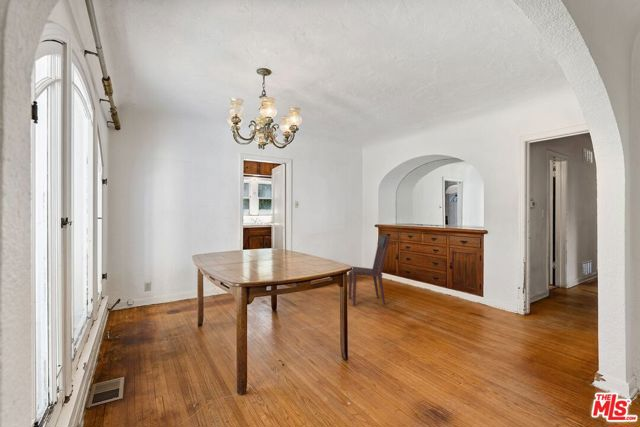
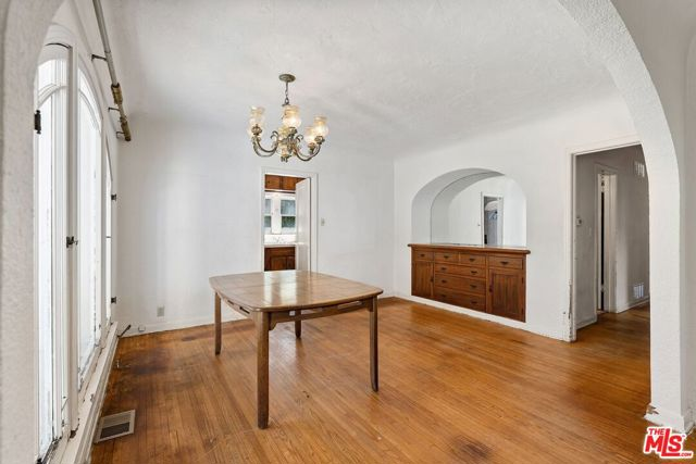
- dining chair [348,233,391,306]
